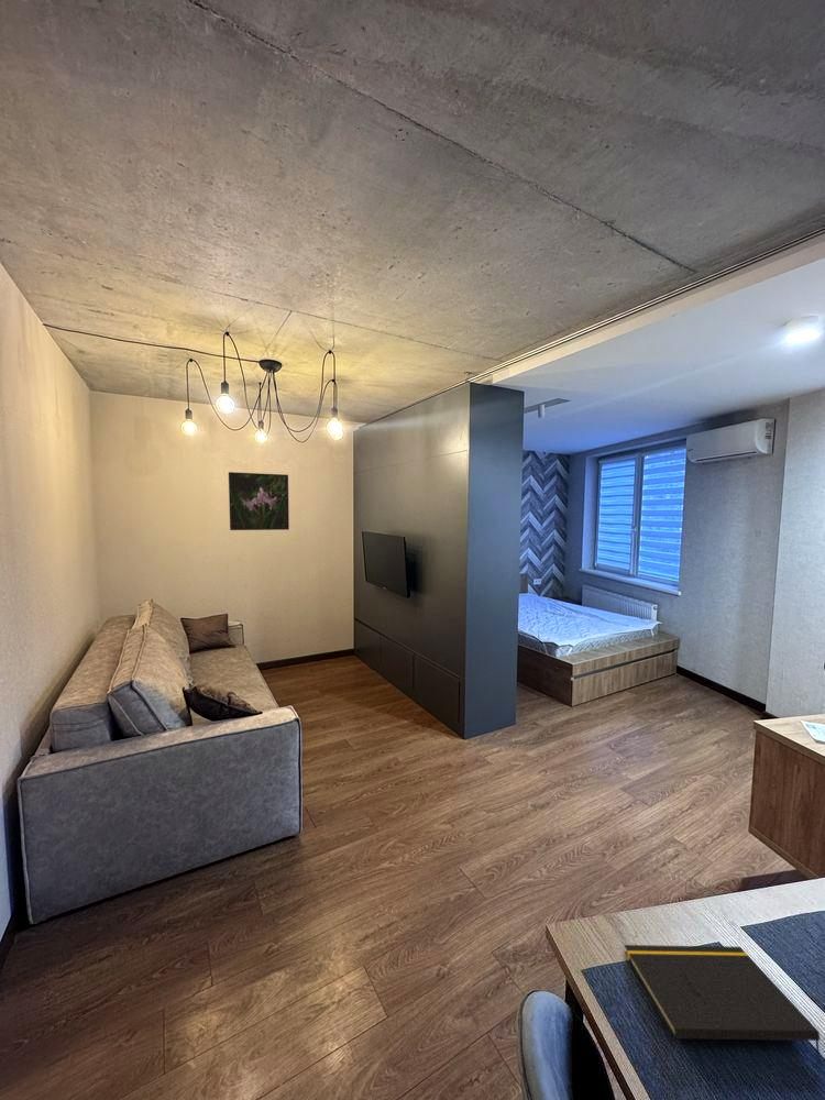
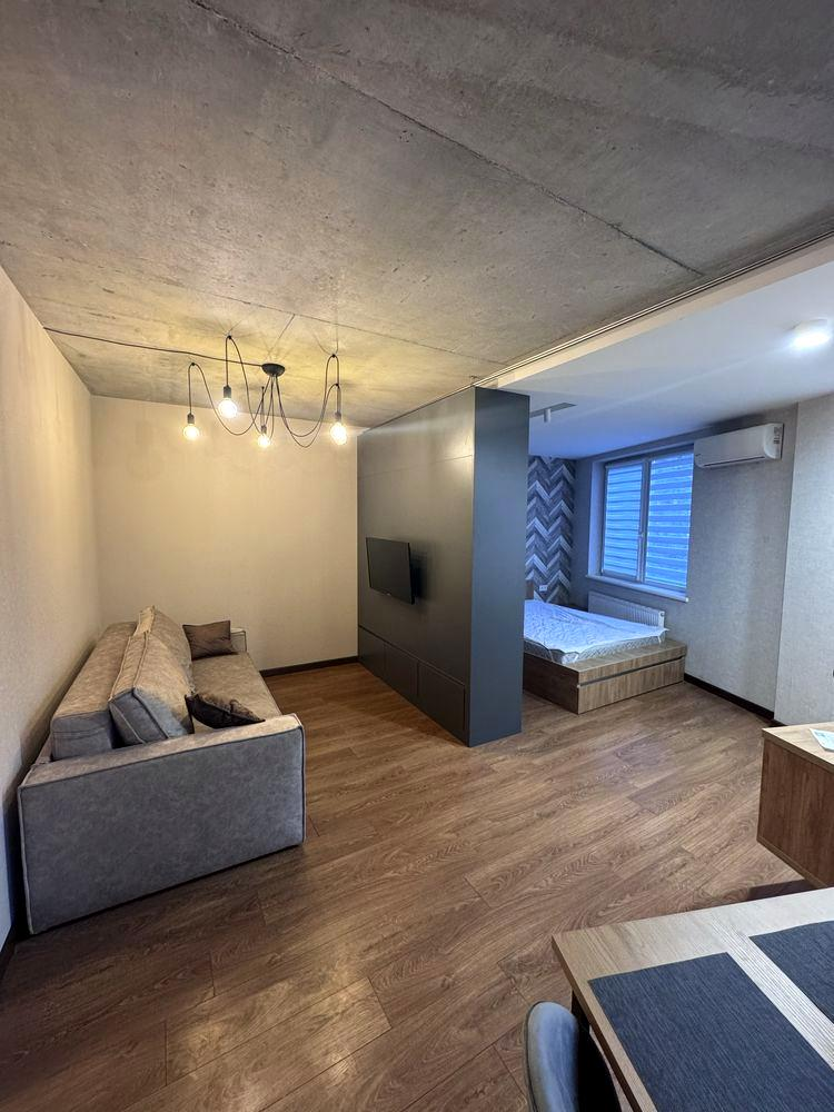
- notepad [623,944,822,1058]
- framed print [228,471,290,531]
